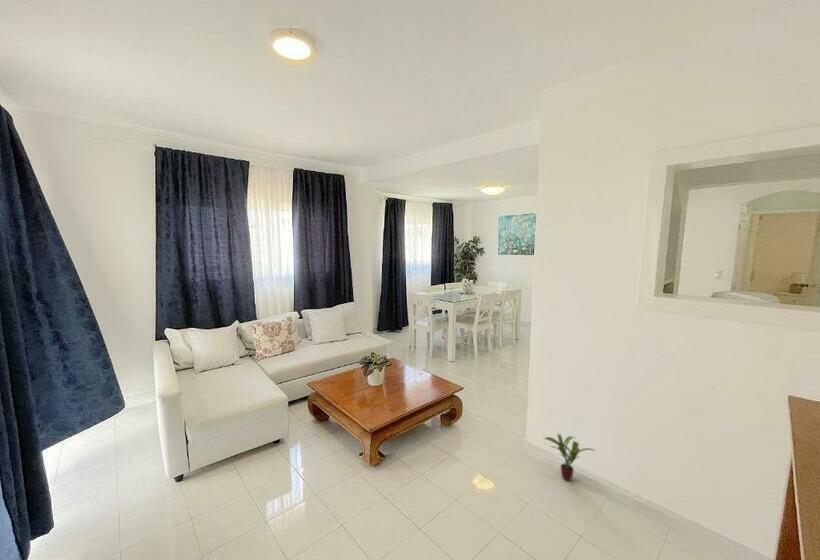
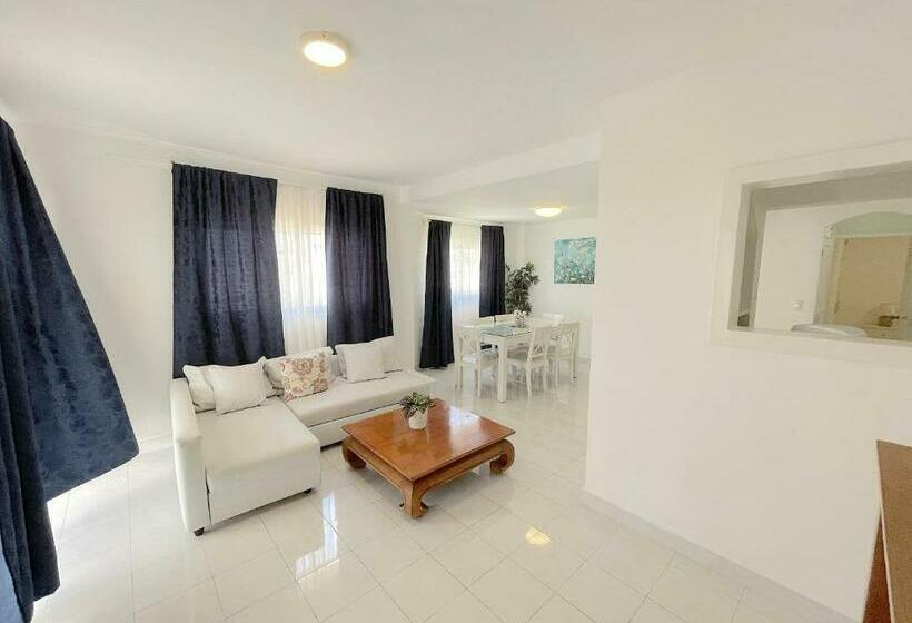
- potted plant [543,432,597,482]
